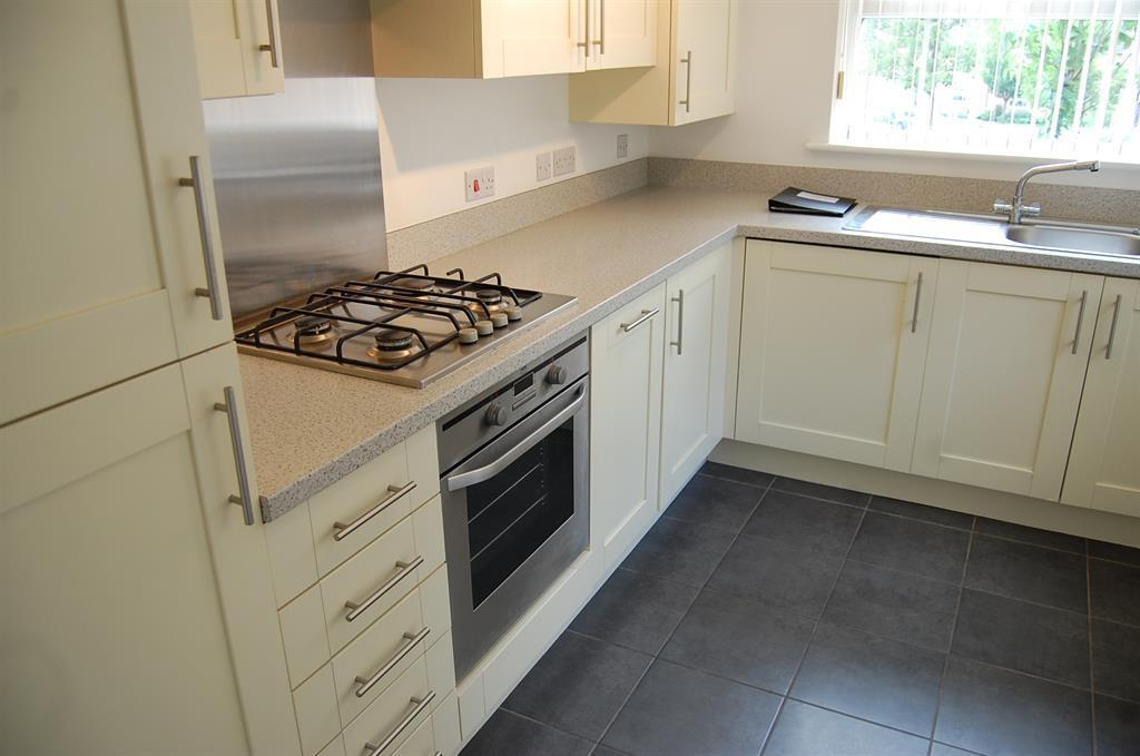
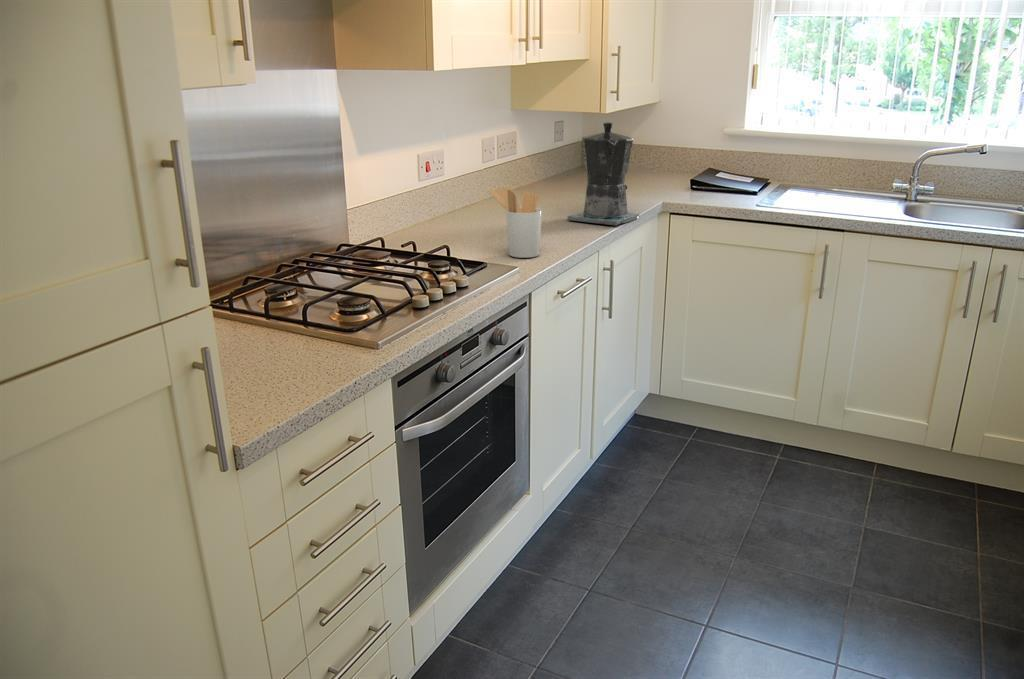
+ utensil holder [488,186,543,259]
+ coffee maker [566,121,640,226]
